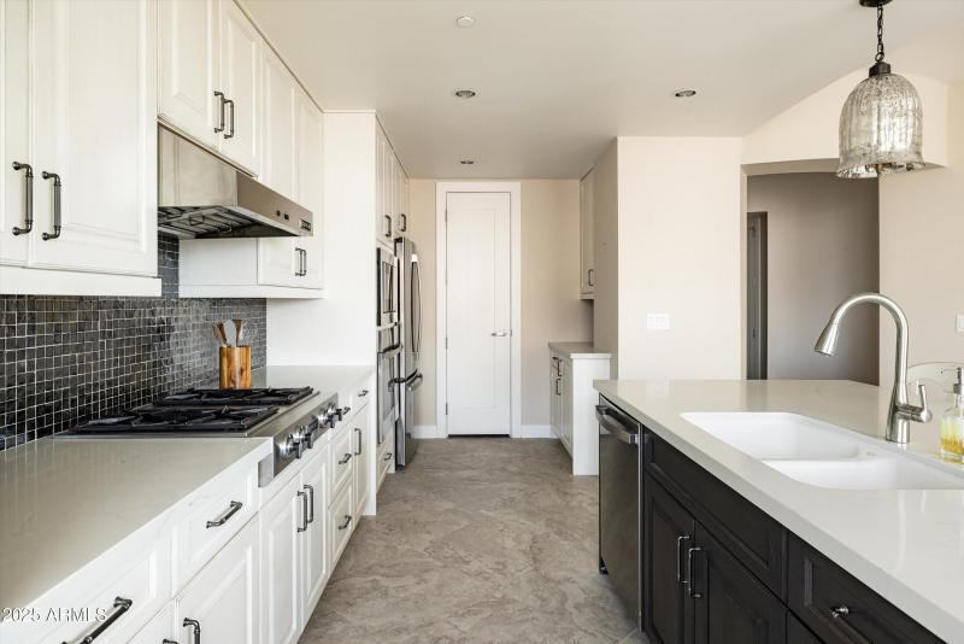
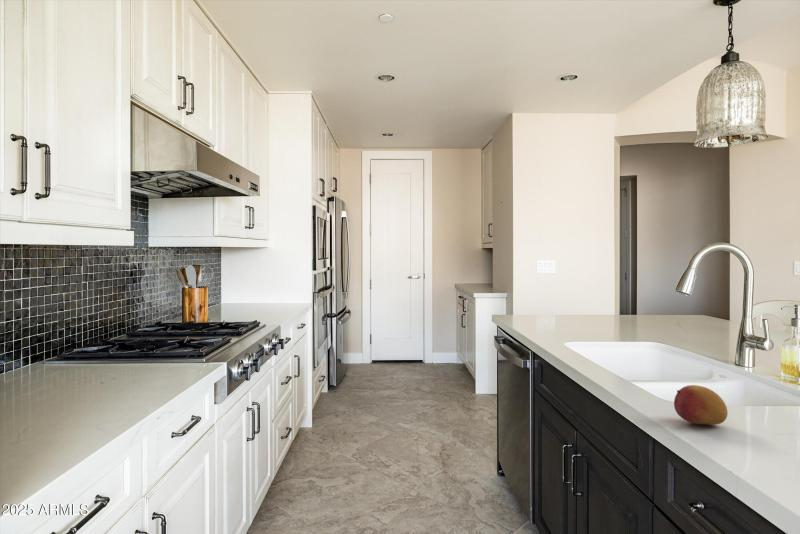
+ fruit [673,384,729,426]
